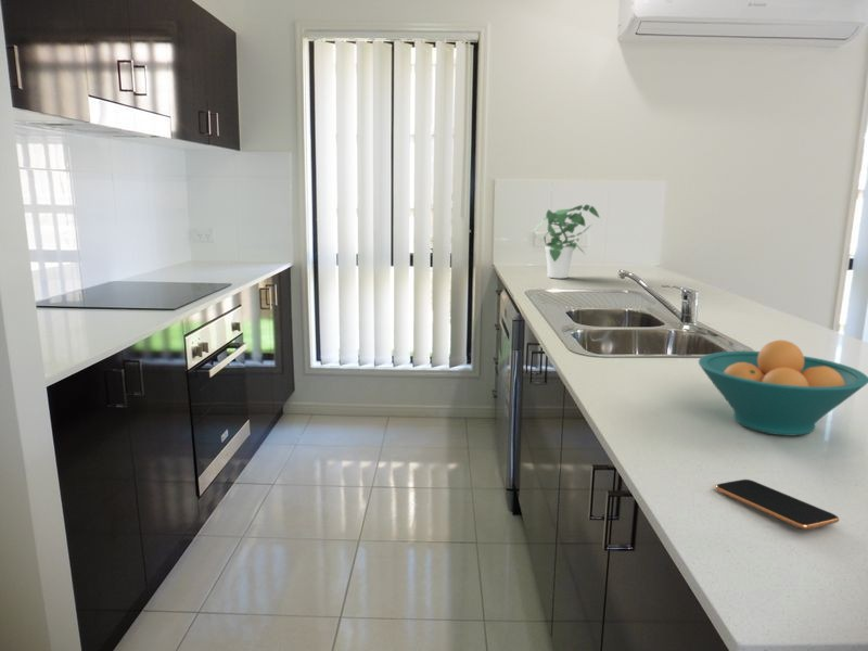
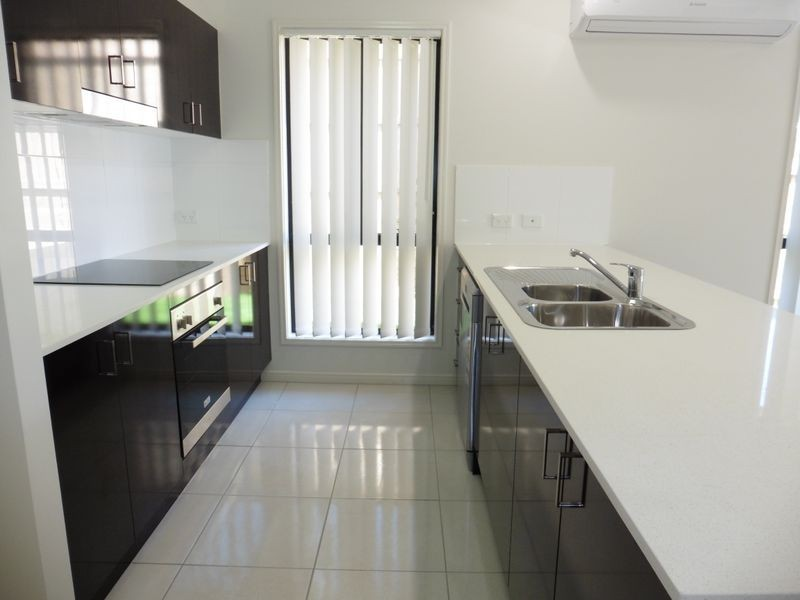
- smartphone [714,478,840,531]
- potted plant [533,204,601,280]
- fruit bowl [698,339,868,436]
